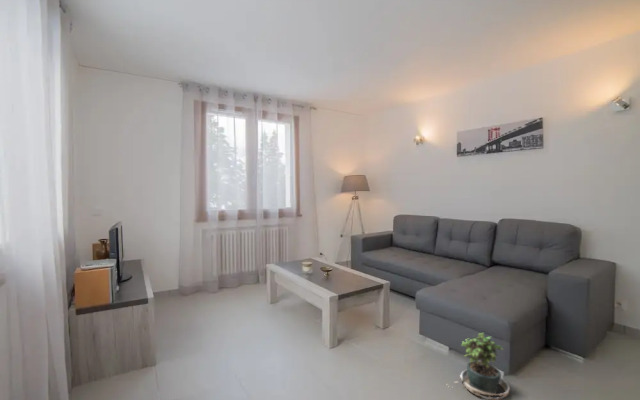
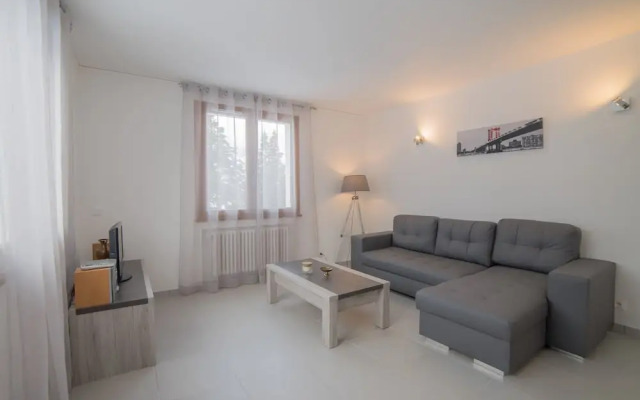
- potted plant [446,332,511,400]
